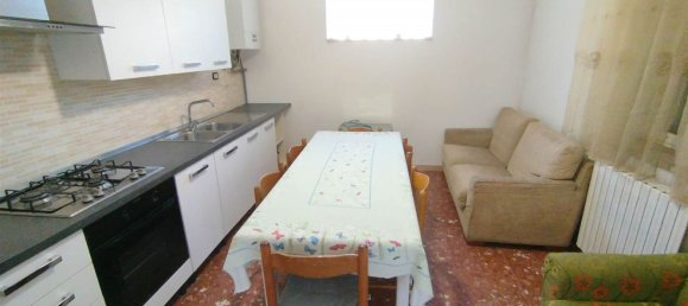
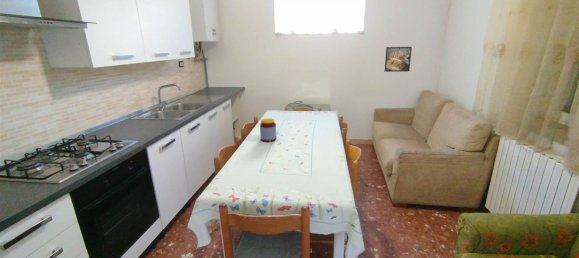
+ jar [259,117,277,143]
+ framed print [384,46,413,73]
